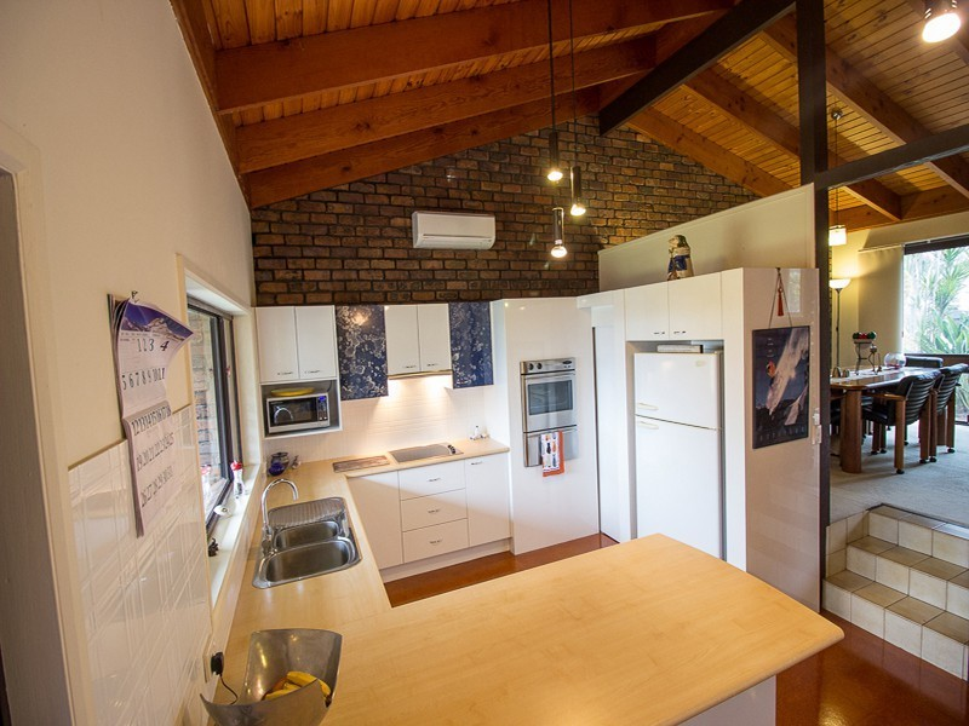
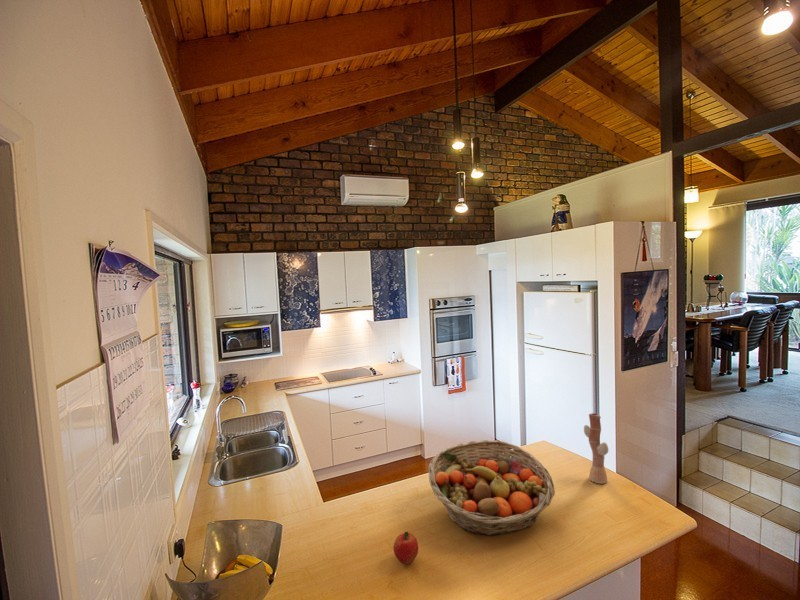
+ fruit basket [428,439,556,537]
+ vase [583,412,609,485]
+ apple [393,530,419,565]
